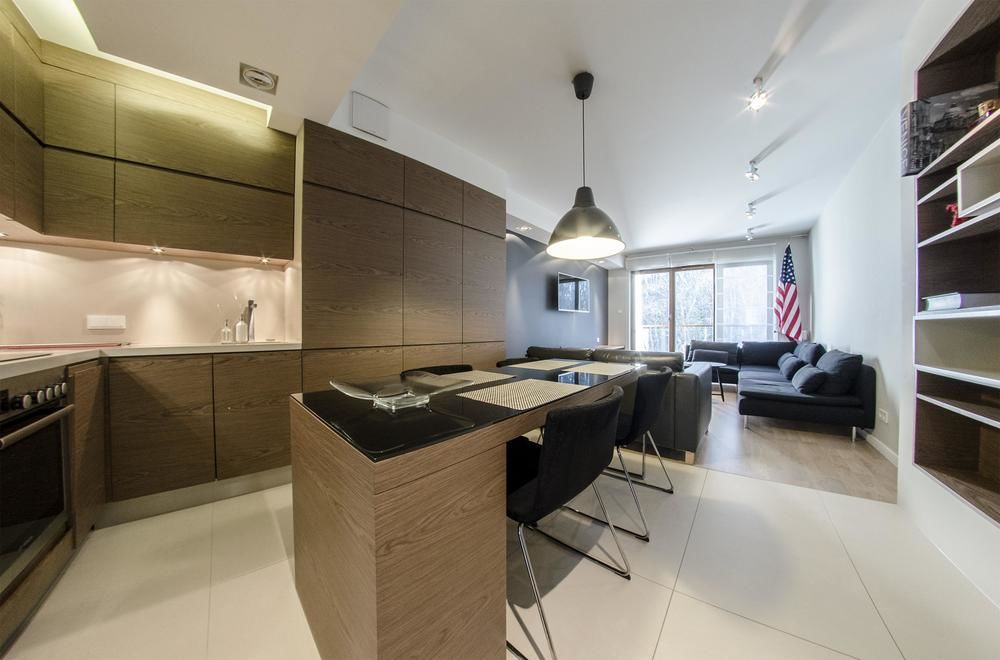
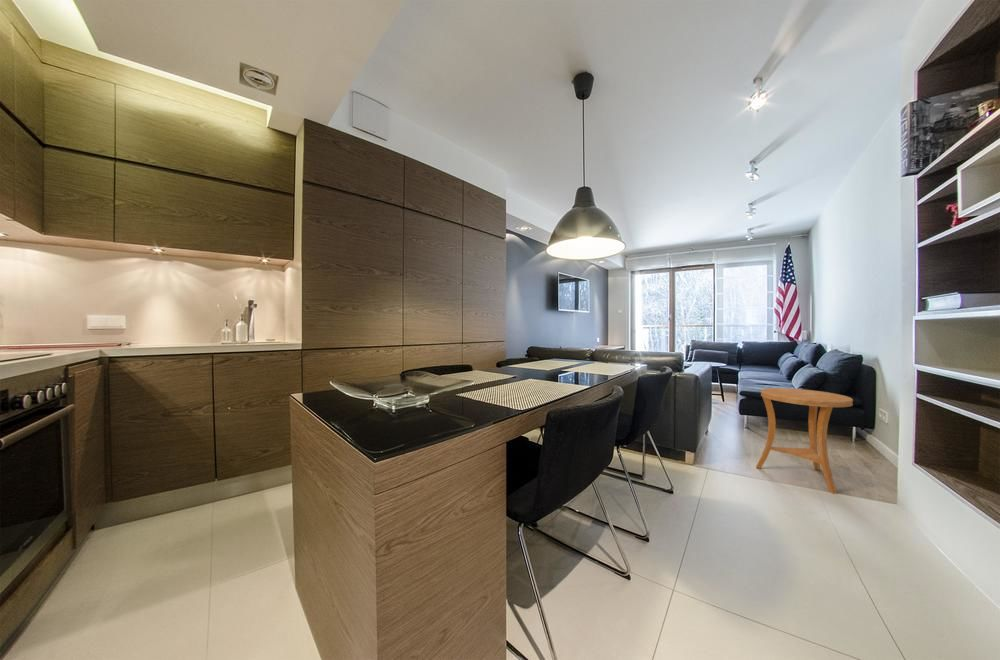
+ side table [755,387,854,495]
